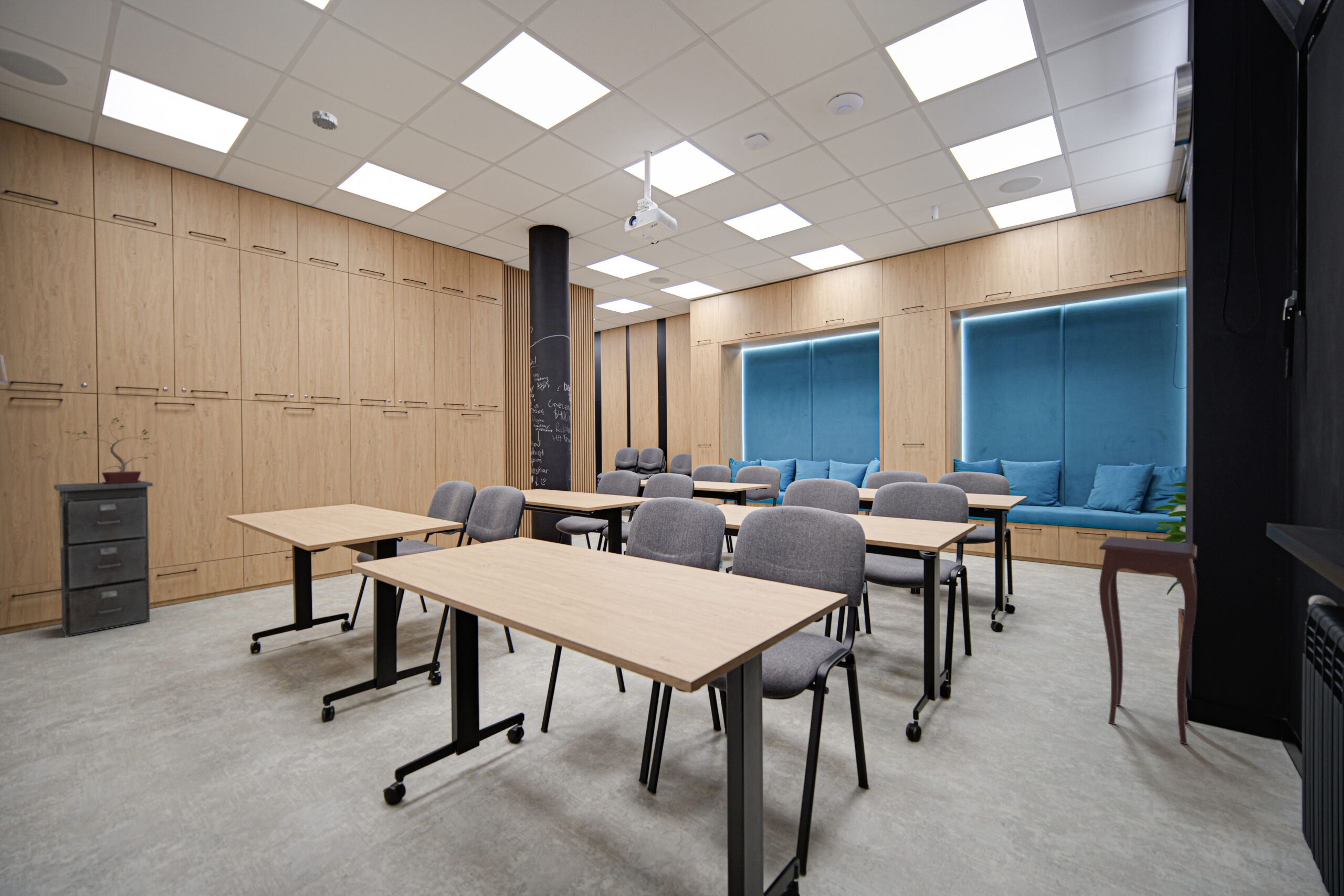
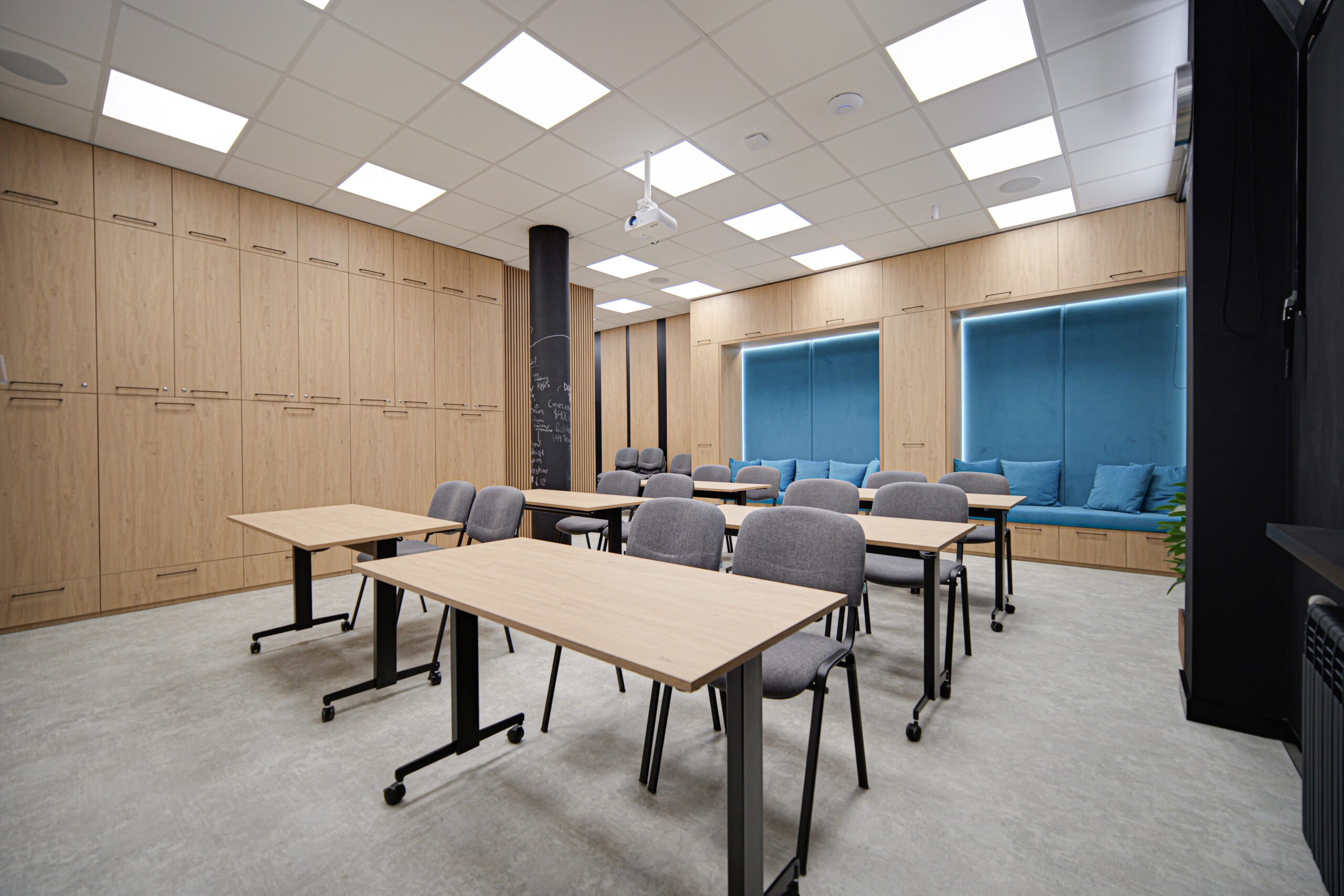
- filing cabinet [54,480,153,638]
- potted plant [62,417,151,484]
- smoke detector [312,110,338,131]
- side table [1098,536,1198,745]
